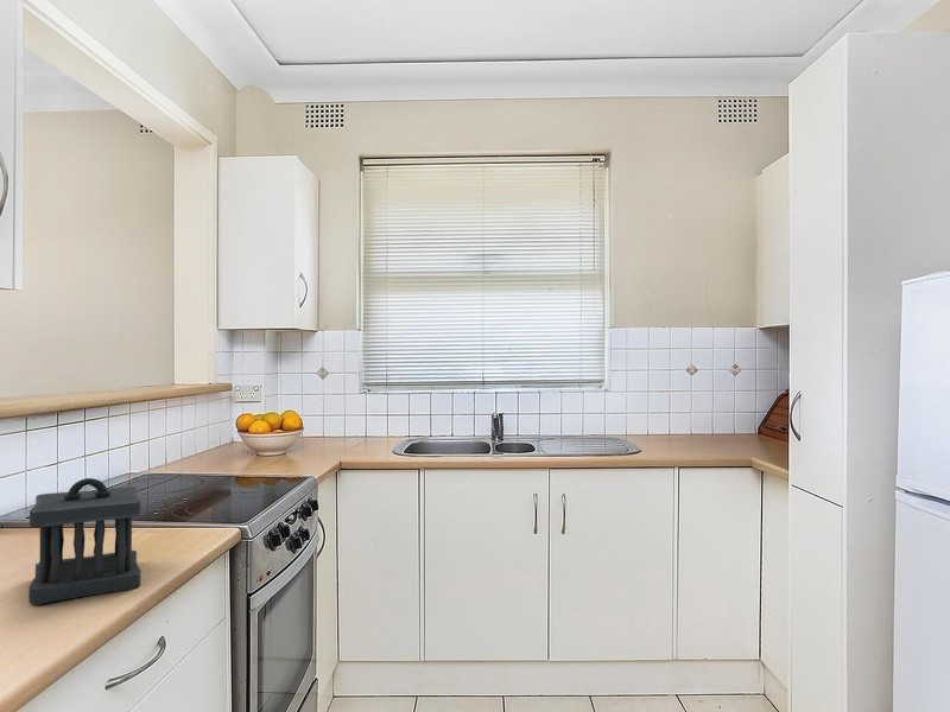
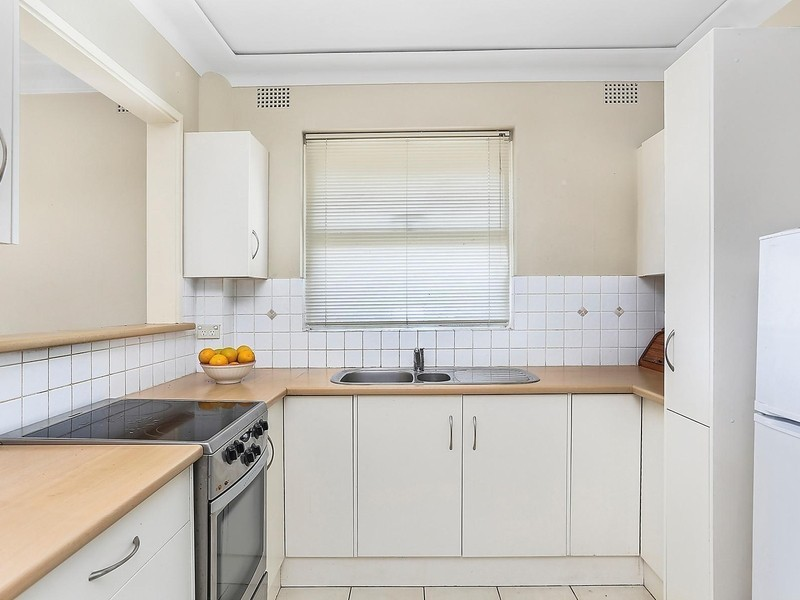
- utensil holder [27,477,142,605]
